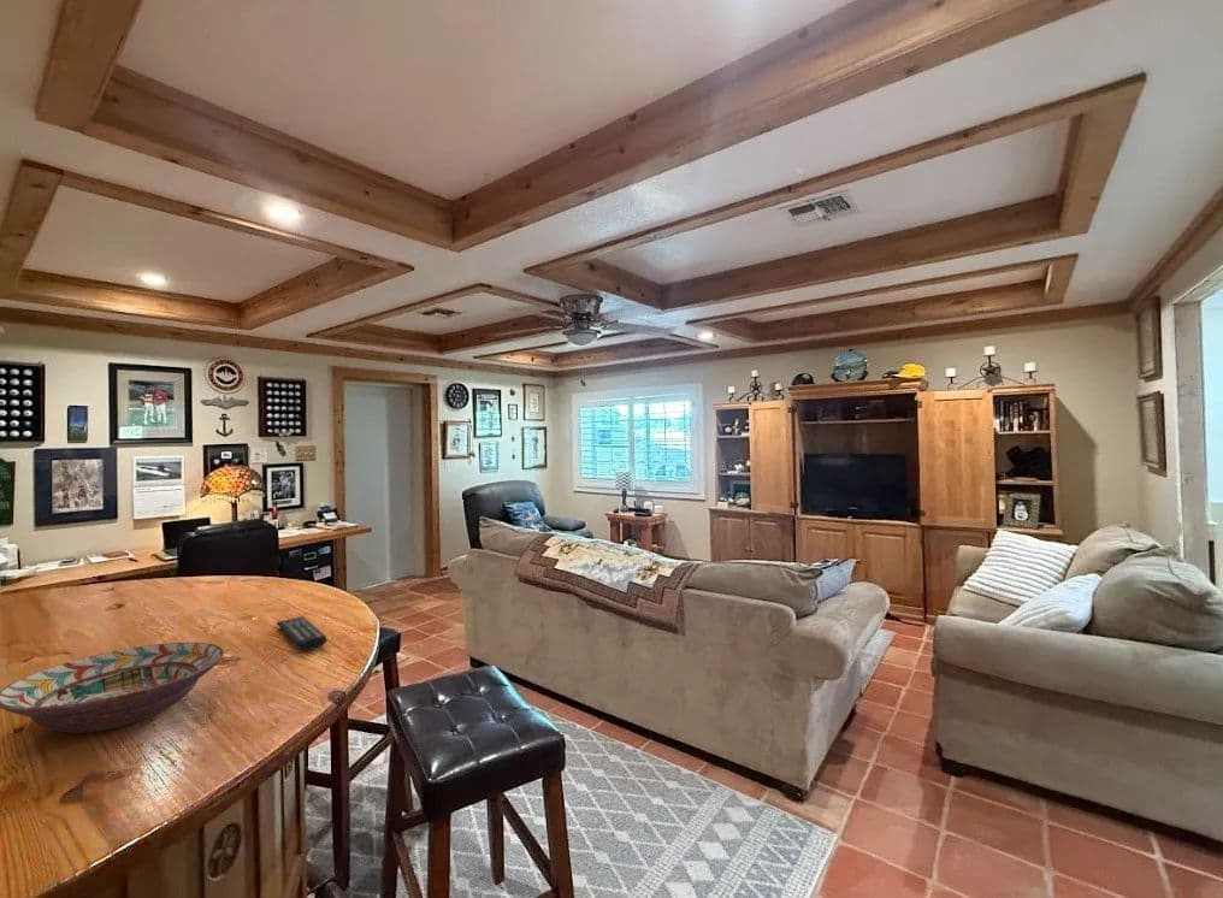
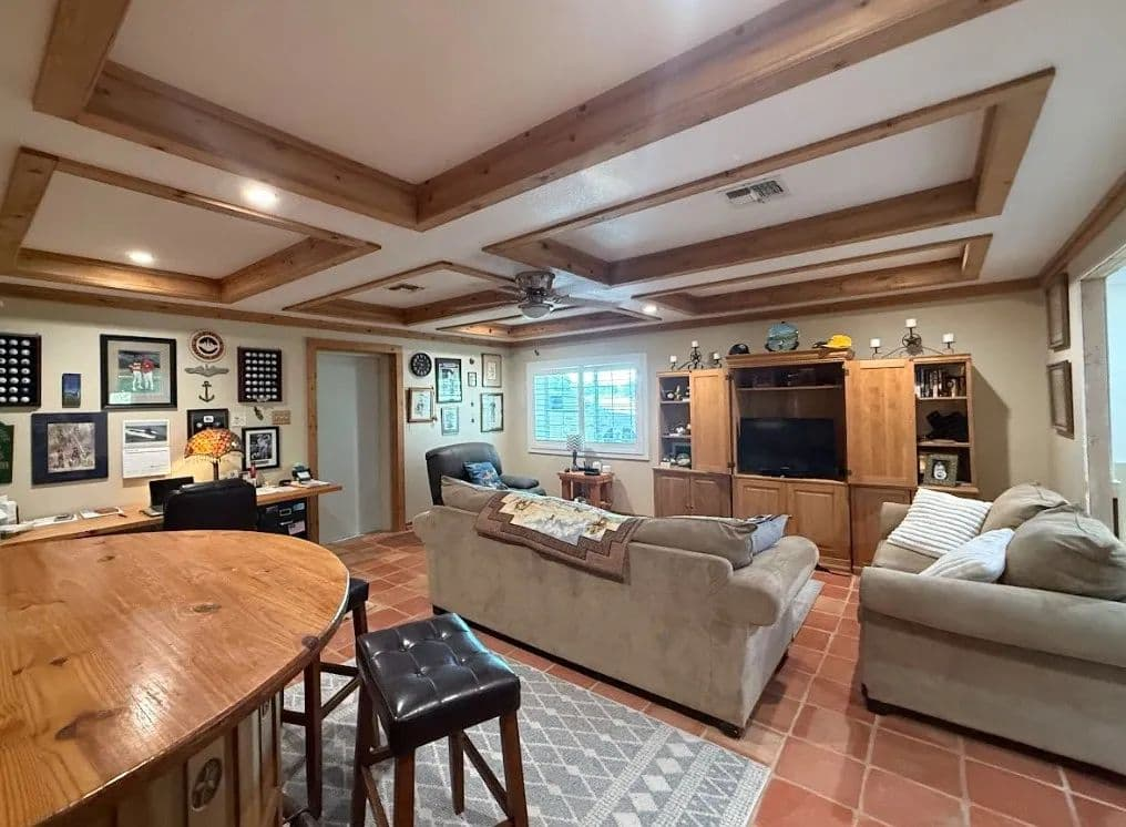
- decorative bowl [0,642,225,734]
- remote control [276,615,327,651]
